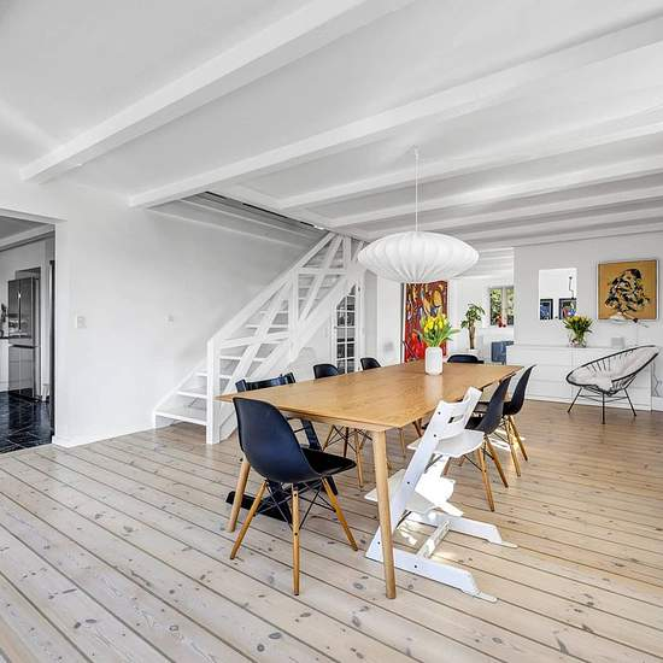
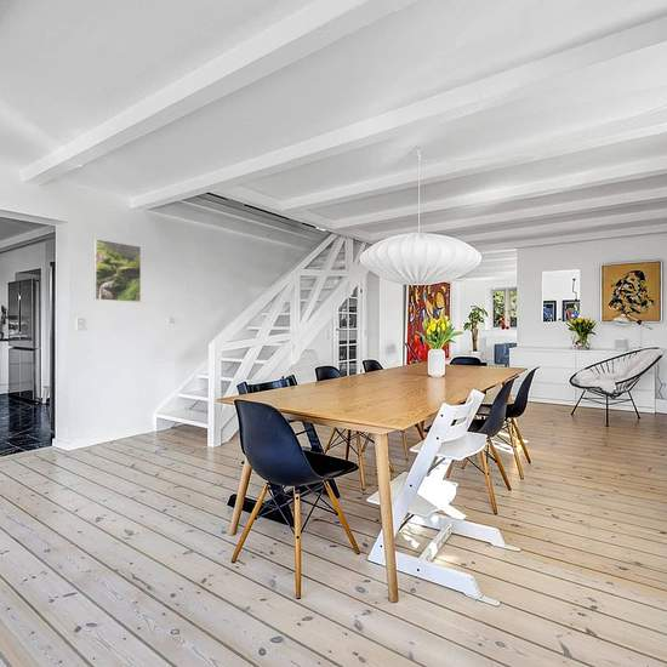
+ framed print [92,238,142,303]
